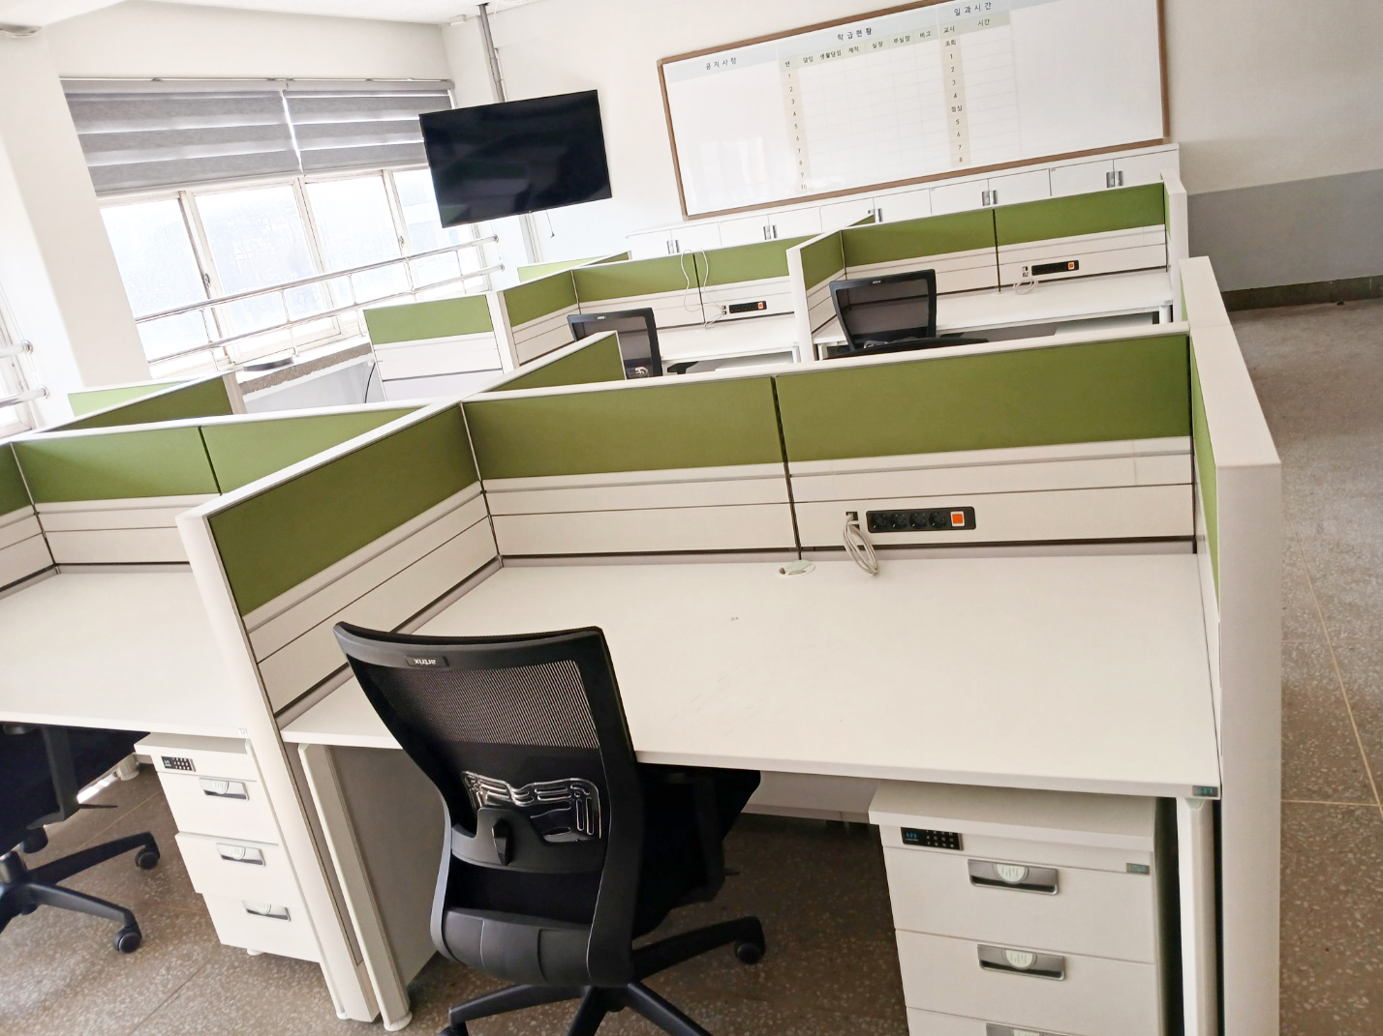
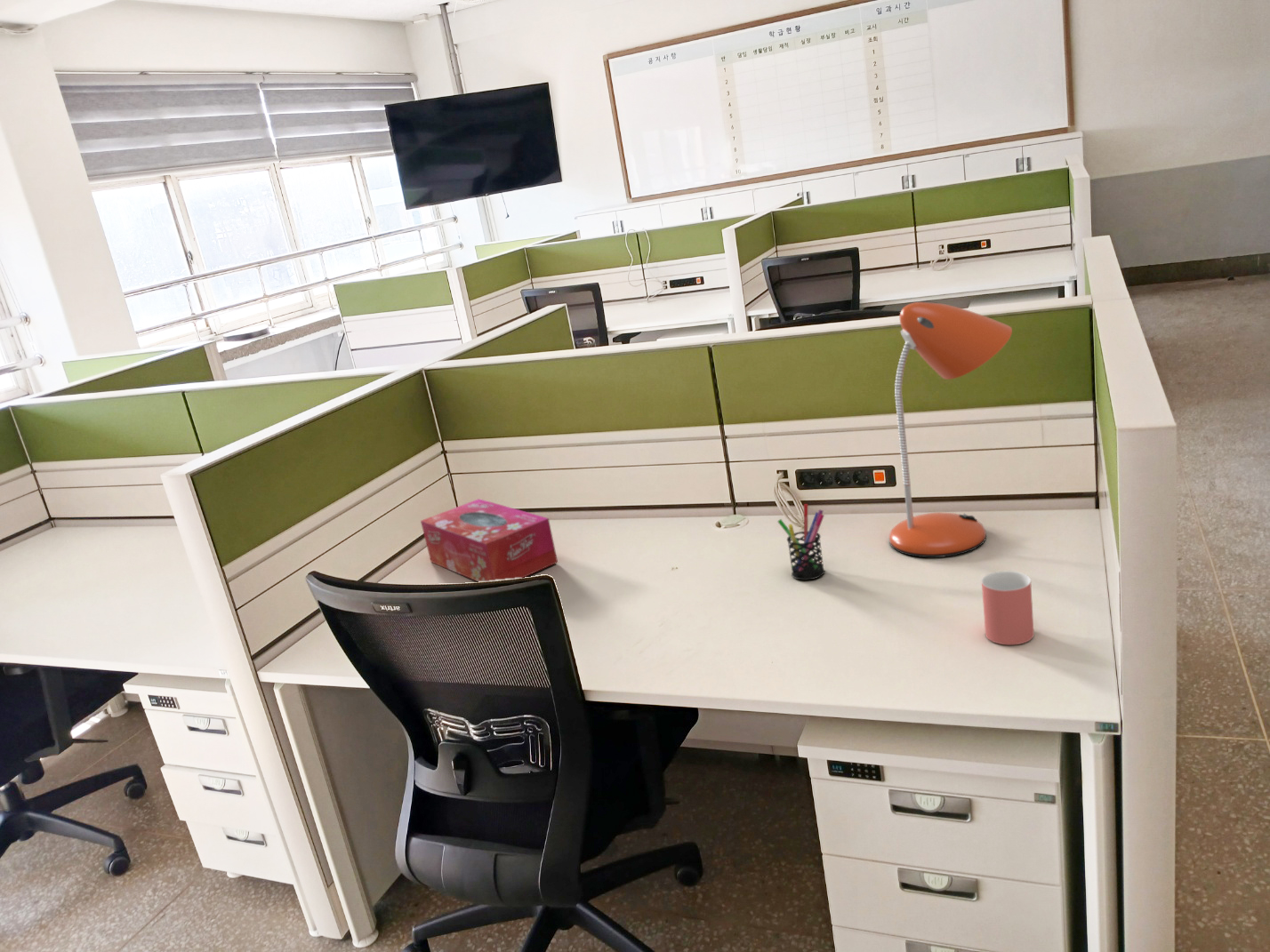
+ tissue box [420,498,559,582]
+ desk lamp [888,301,1013,558]
+ pen holder [776,503,825,581]
+ cup [981,570,1035,645]
